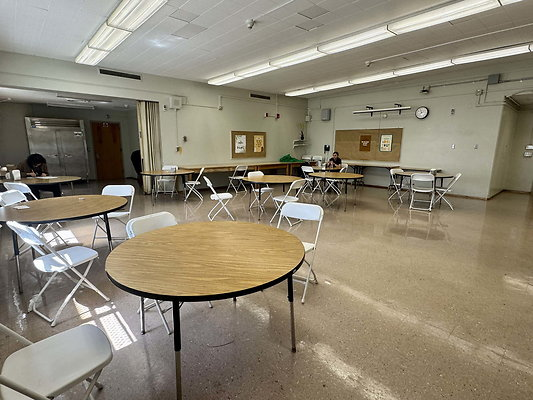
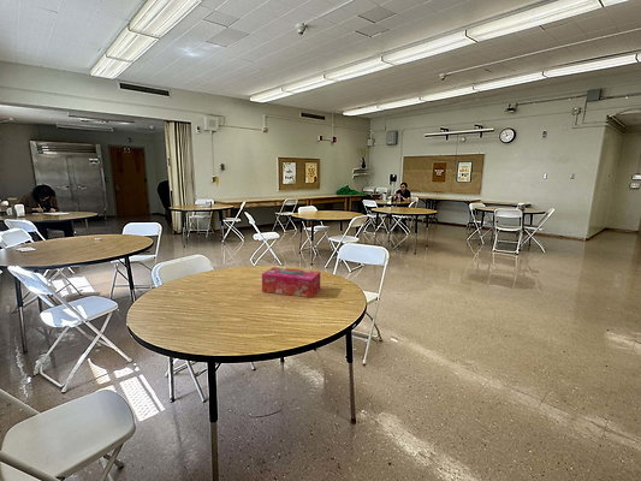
+ tissue box [261,266,321,299]
